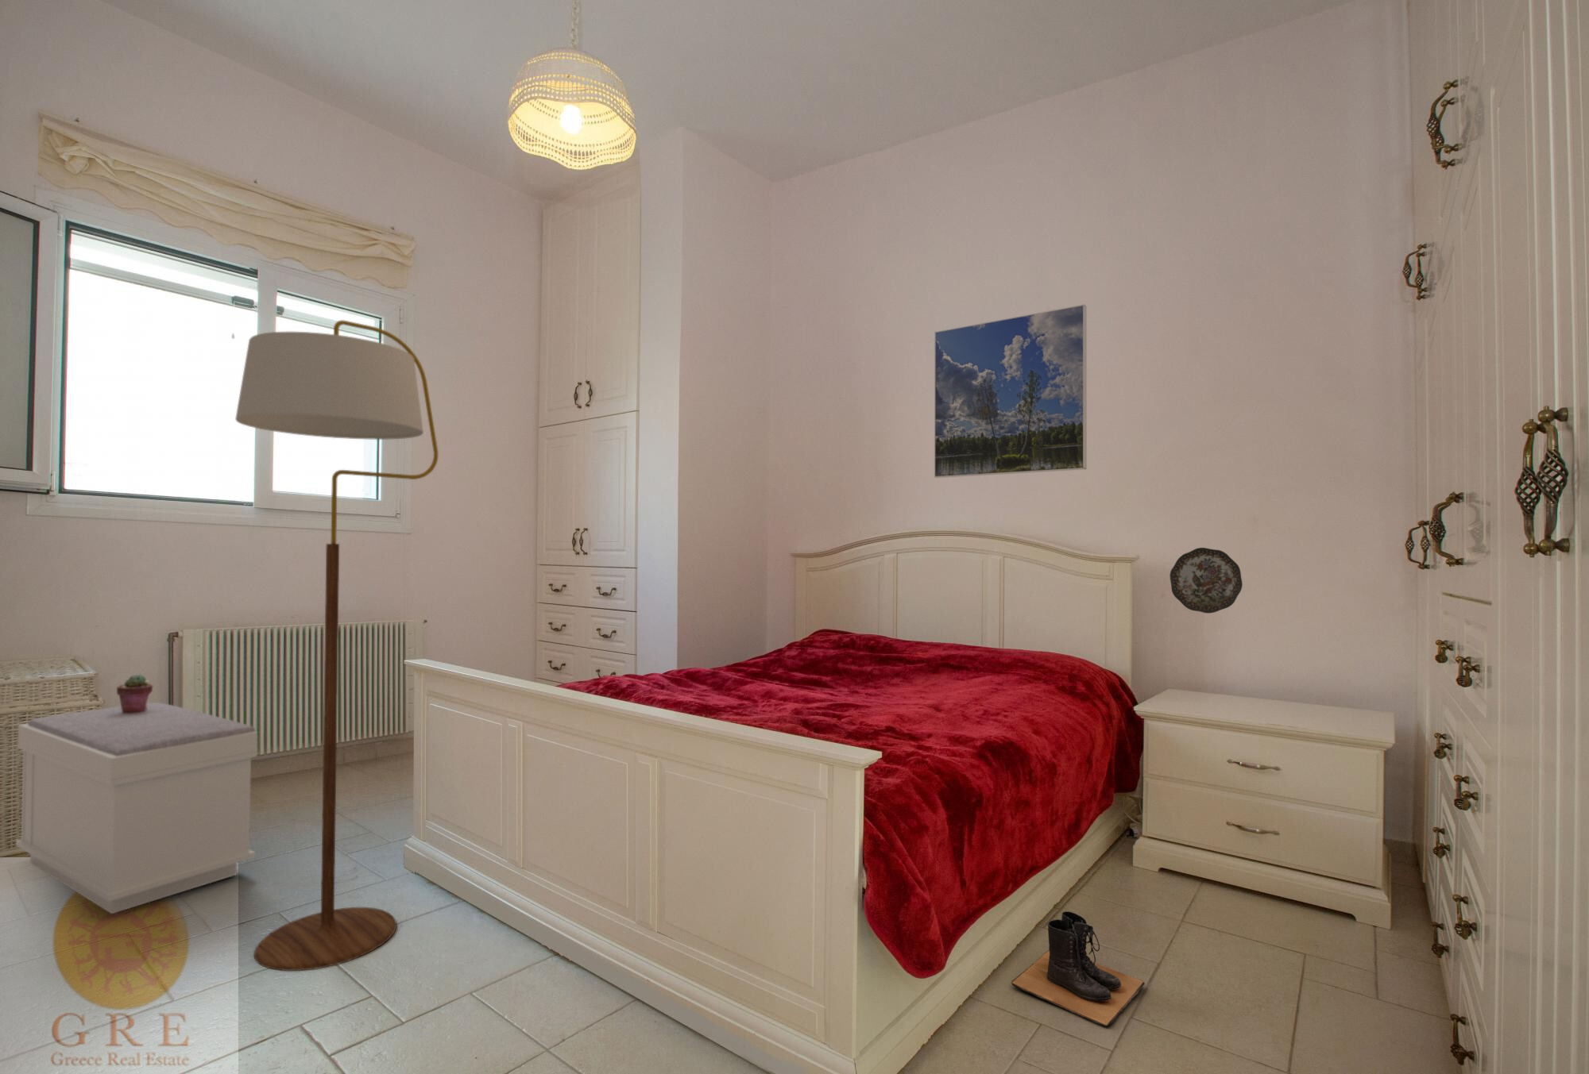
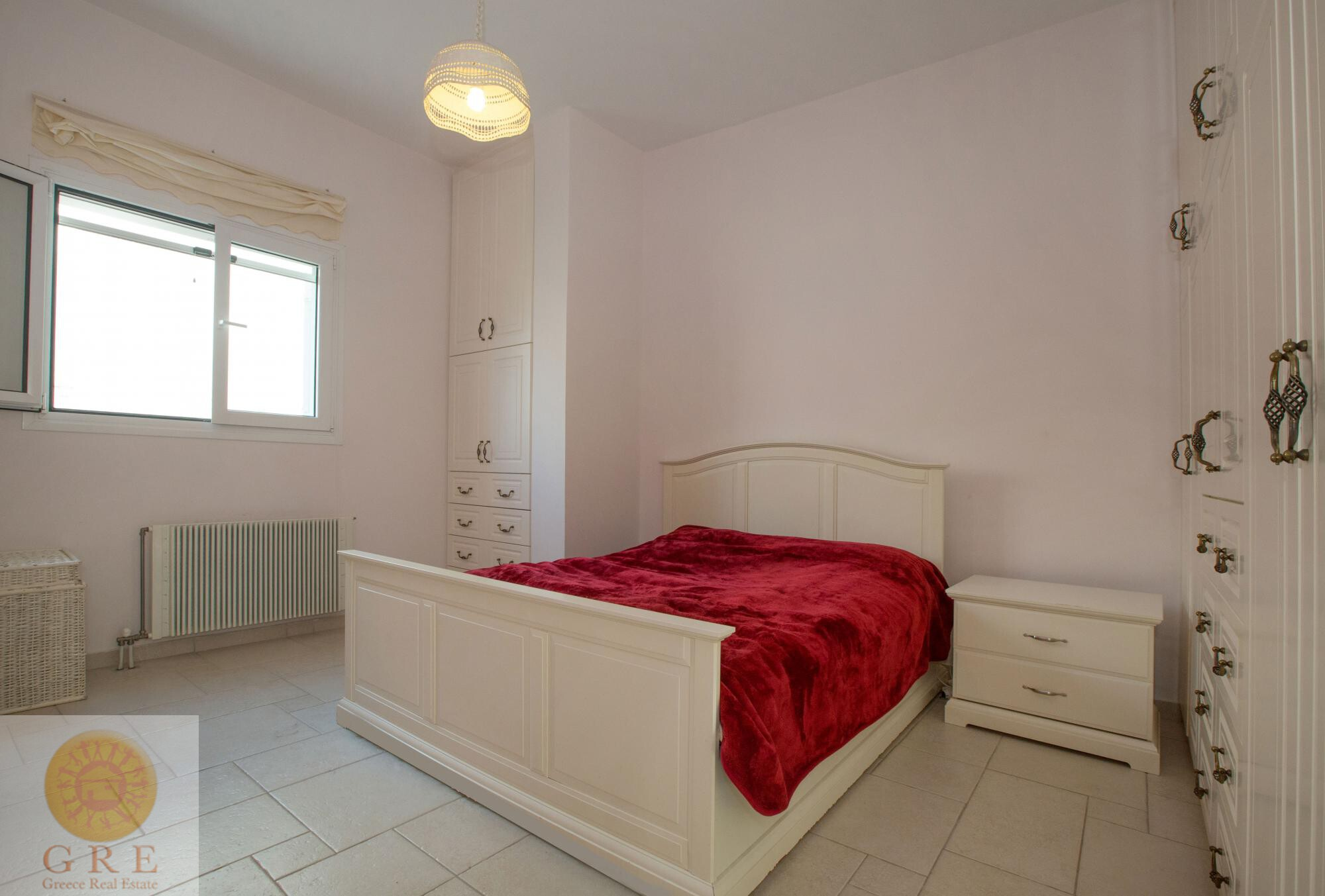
- boots [1011,911,1145,1027]
- potted succulent [116,674,154,713]
- bench [16,701,258,915]
- floor lamp [234,319,439,972]
- decorative plate [1169,547,1244,615]
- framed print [933,304,1087,478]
